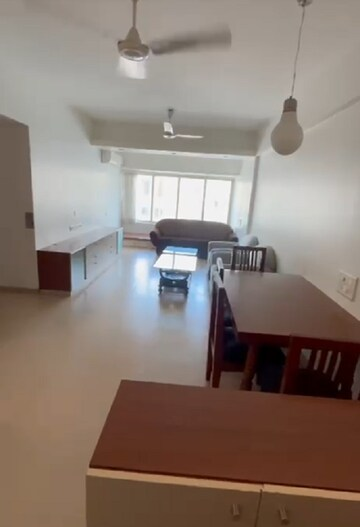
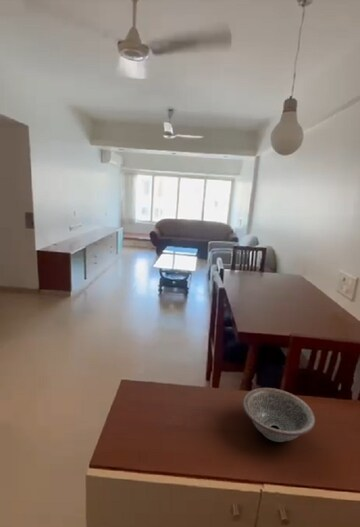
+ decorative bowl [242,387,316,443]
